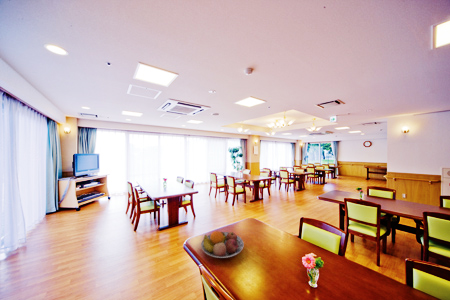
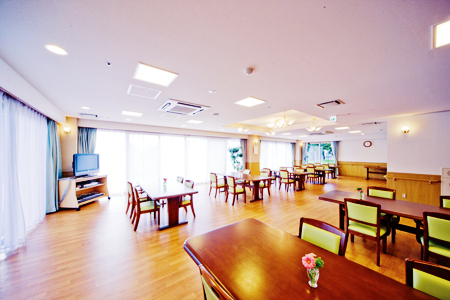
- fruit bowl [200,230,245,259]
